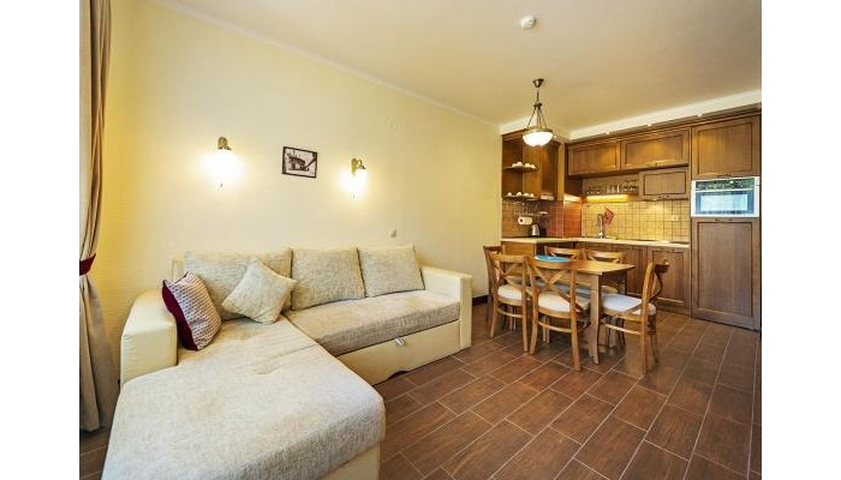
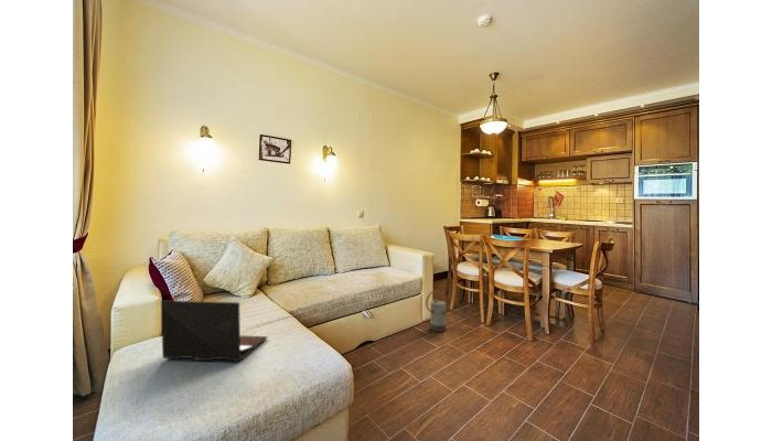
+ watering can [425,290,451,333]
+ laptop [160,300,268,363]
